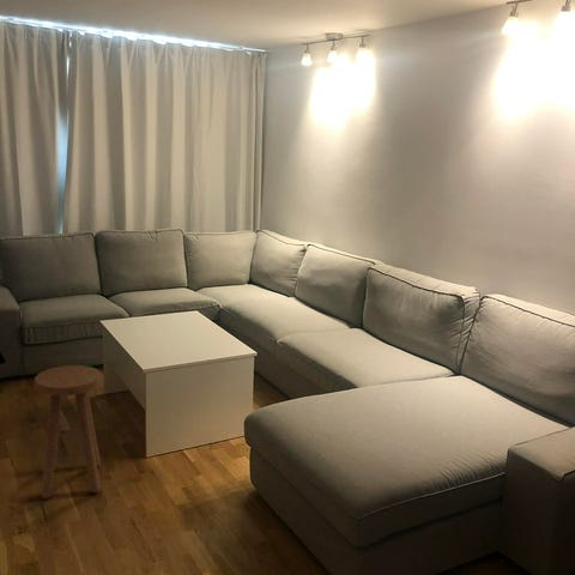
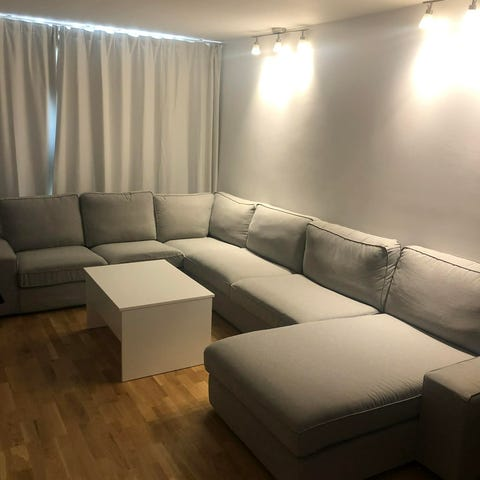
- stool [34,364,102,500]
